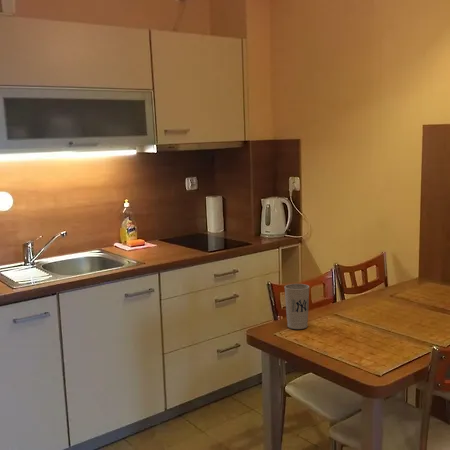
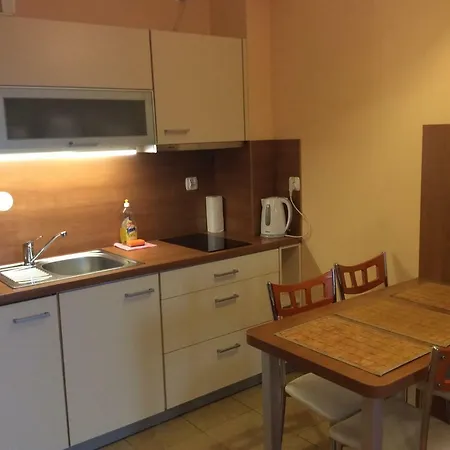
- cup [283,283,310,330]
